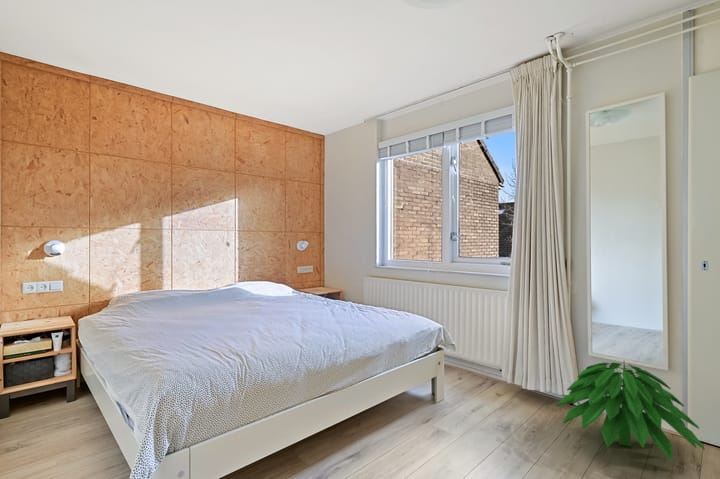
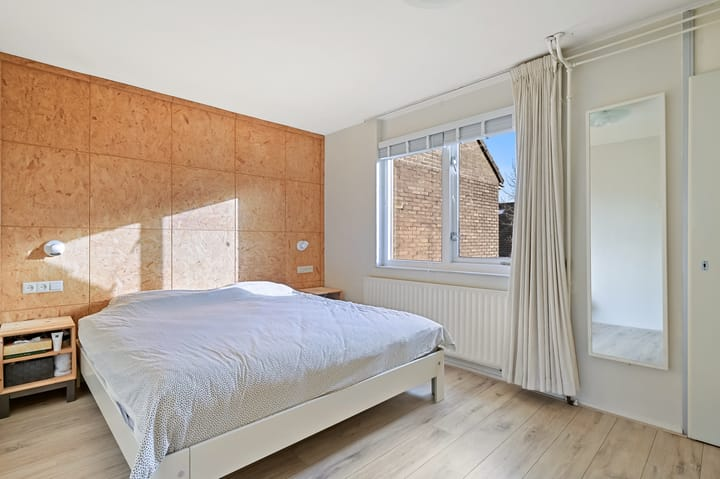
- indoor plant [555,361,706,462]
